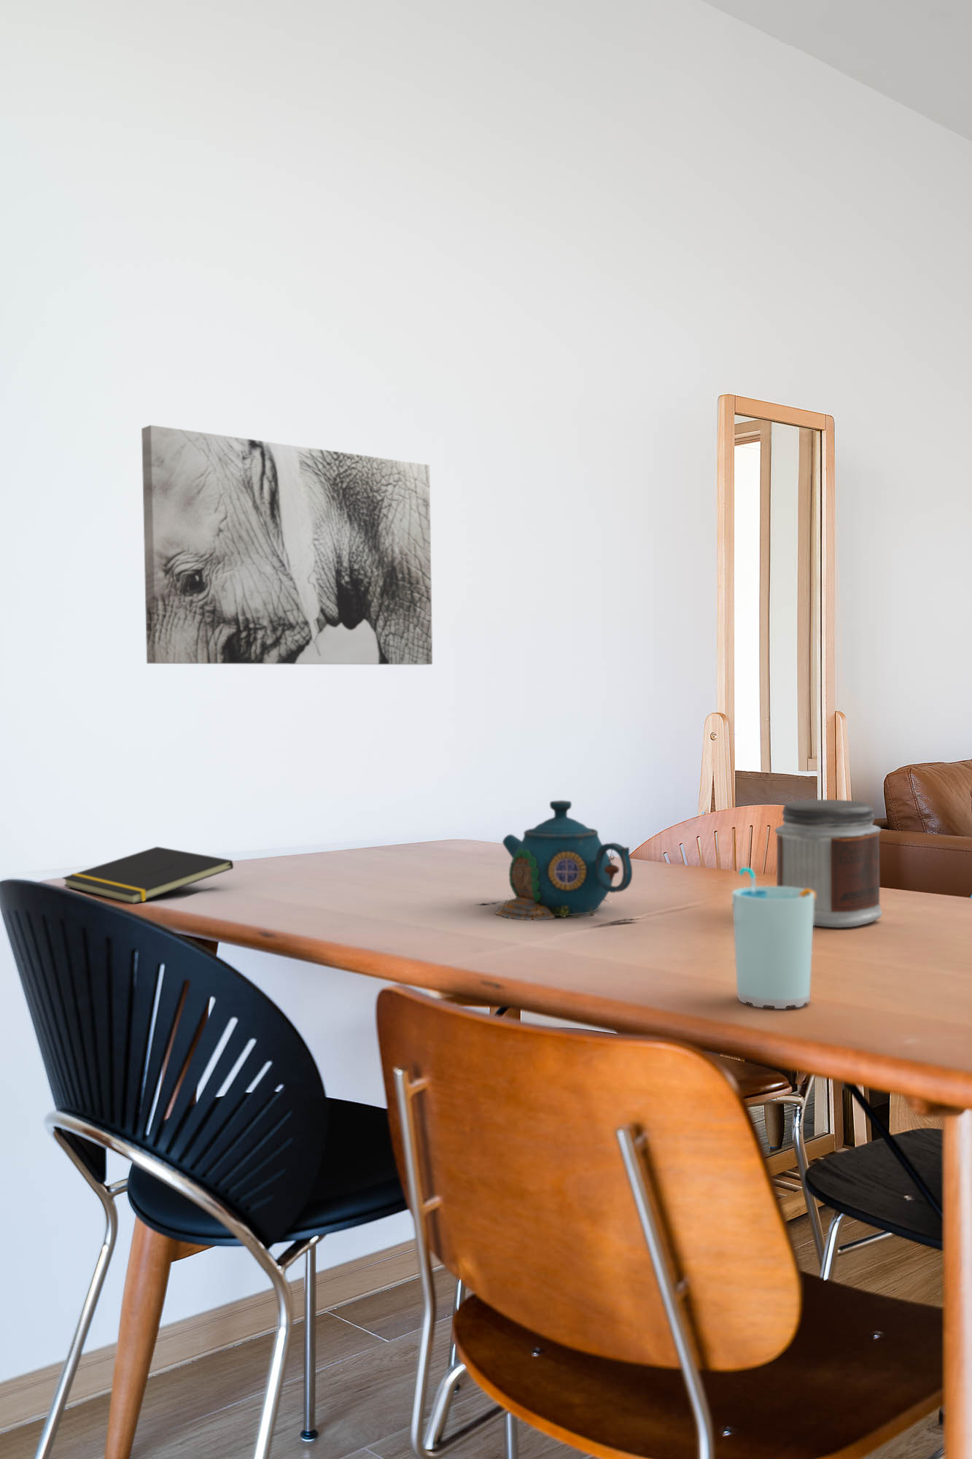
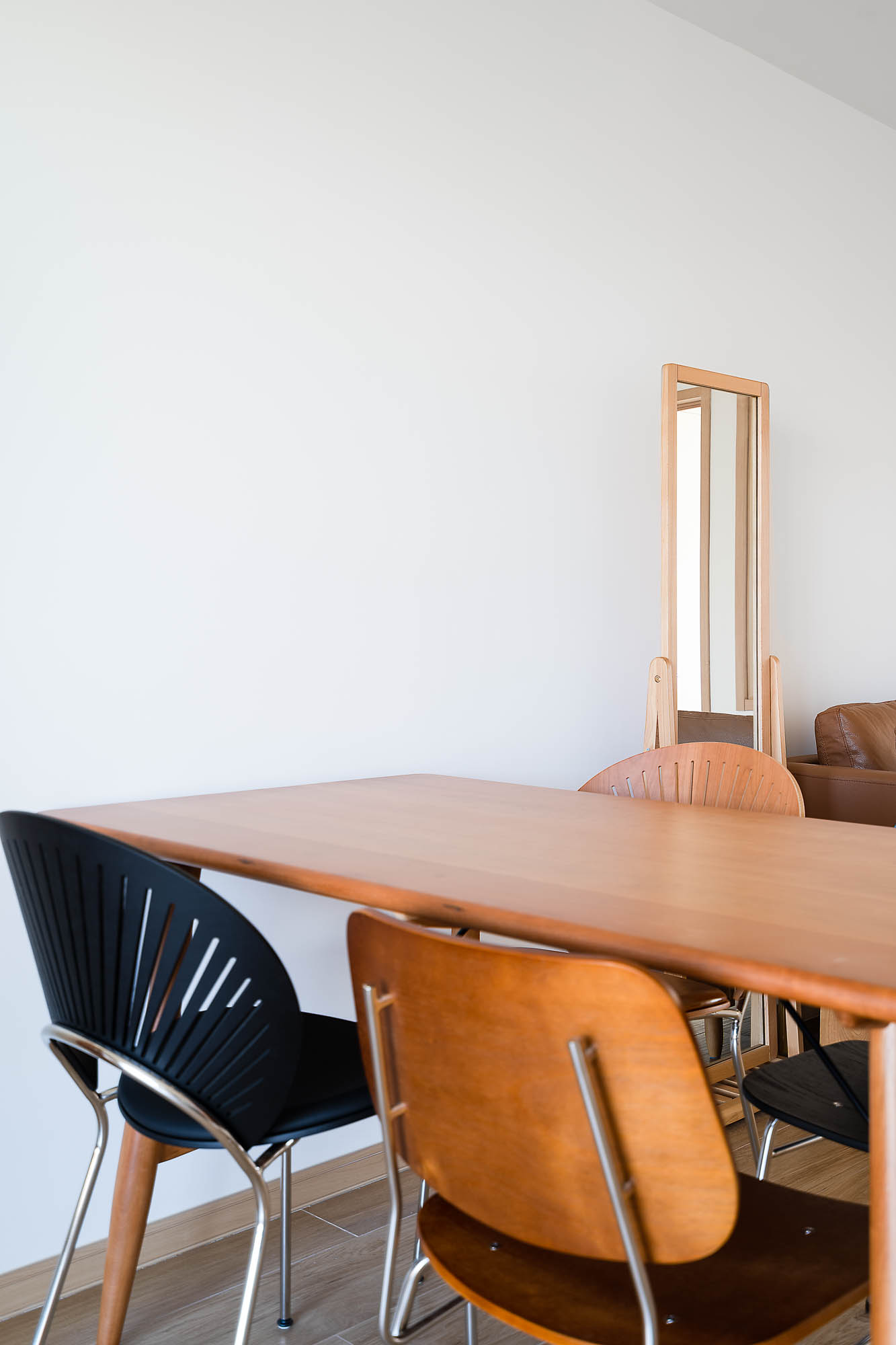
- notepad [61,846,234,905]
- cup [731,867,816,1010]
- teapot [469,799,641,927]
- wall art [141,424,433,665]
- jar [775,798,883,929]
